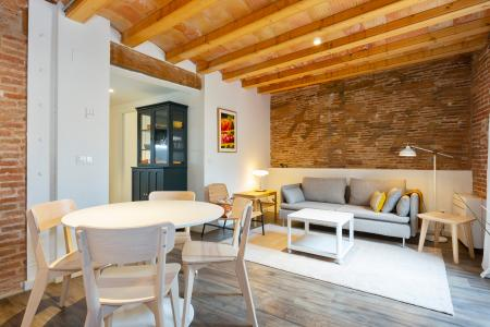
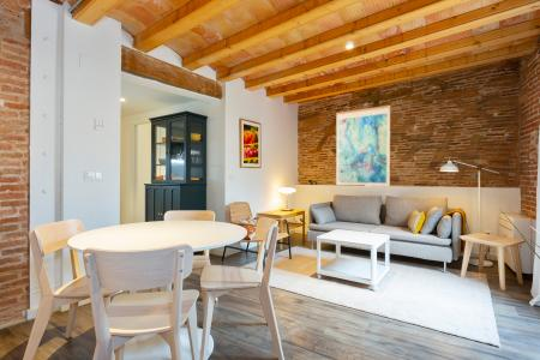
+ wall art [335,104,391,187]
